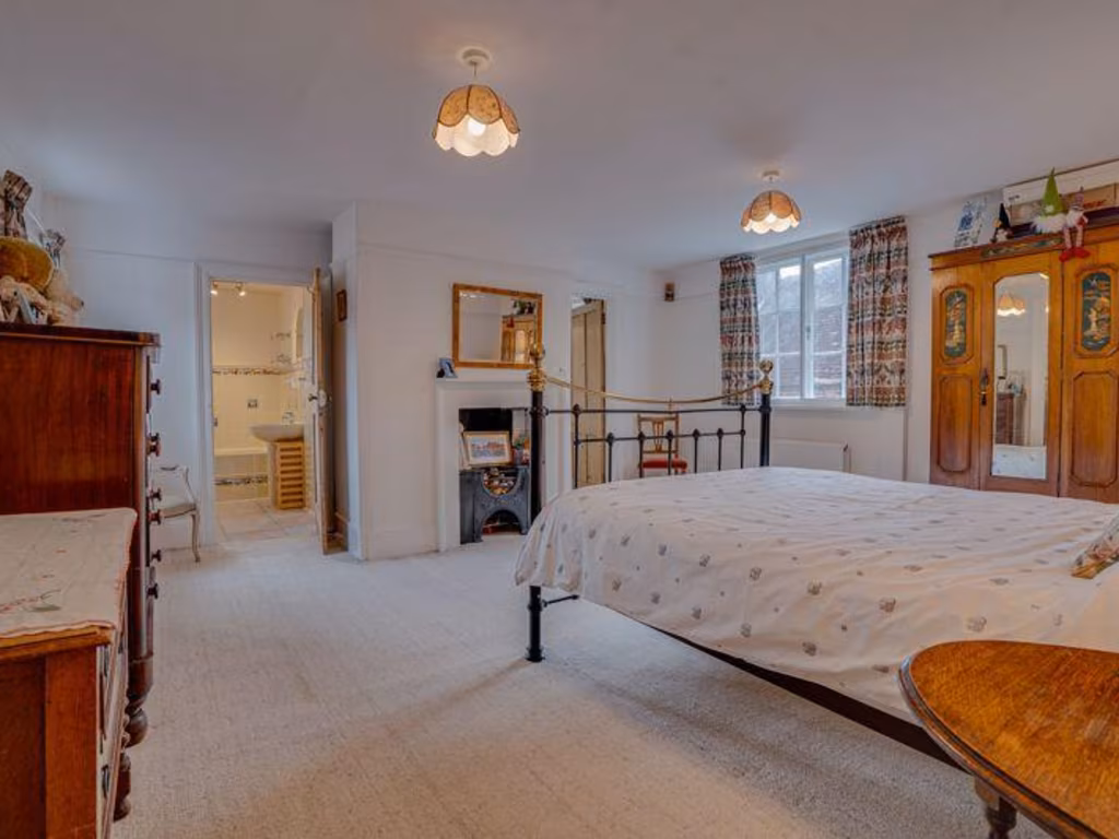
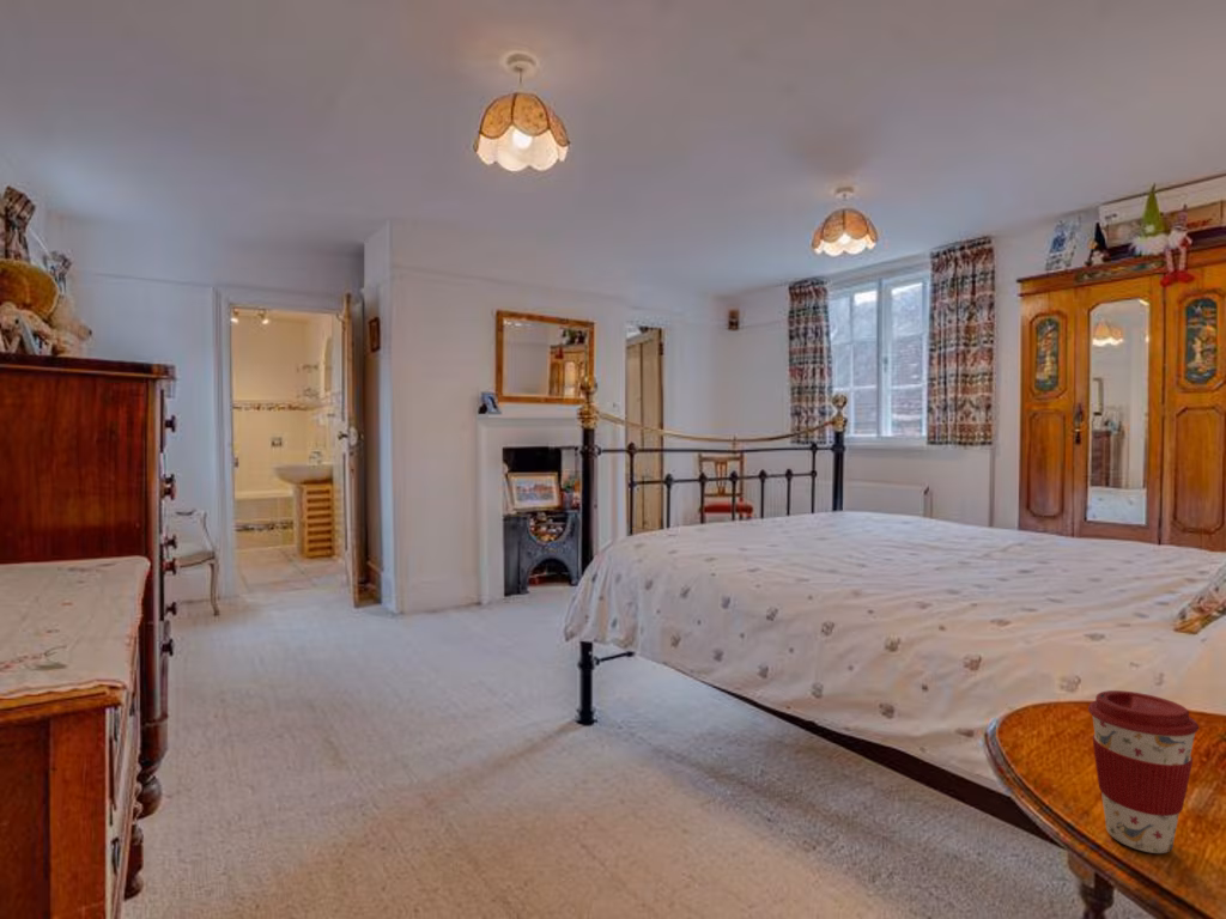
+ coffee cup [1087,689,1201,854]
